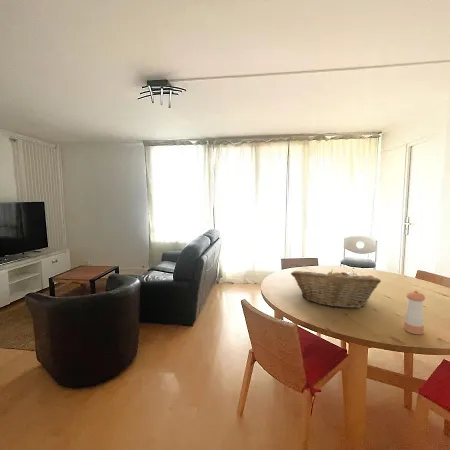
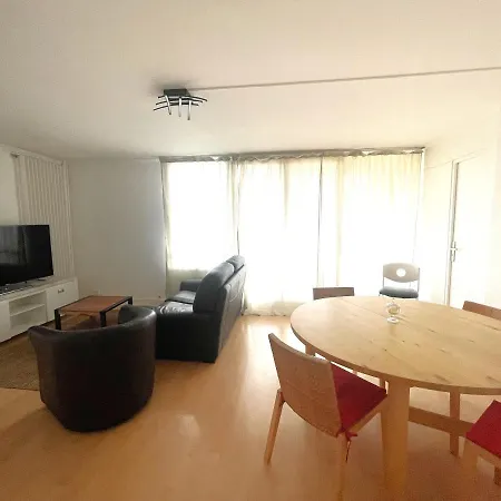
- fruit basket [290,270,382,309]
- pepper shaker [403,289,426,335]
